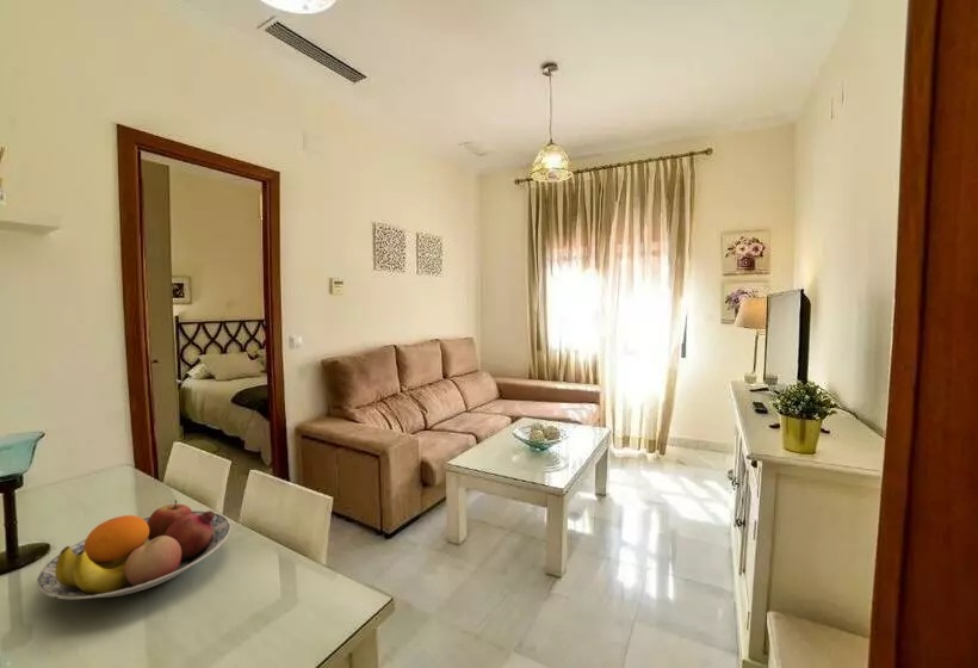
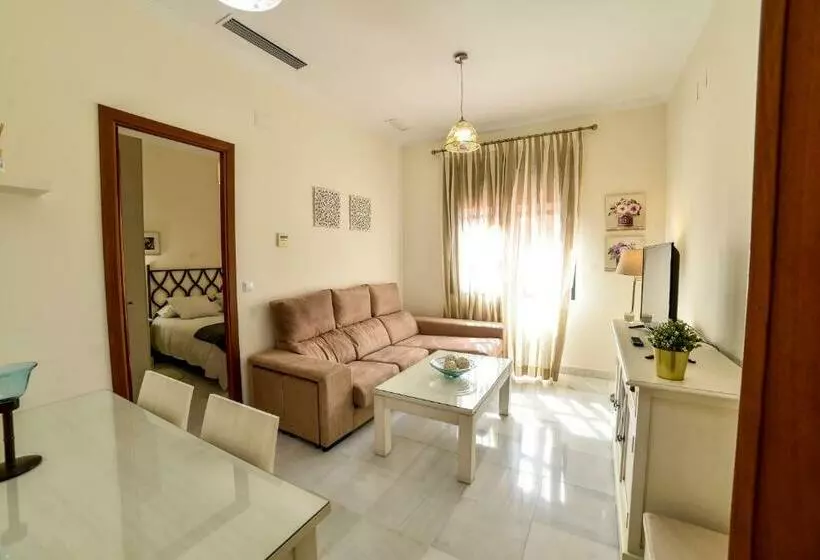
- fruit bowl [36,499,231,600]
